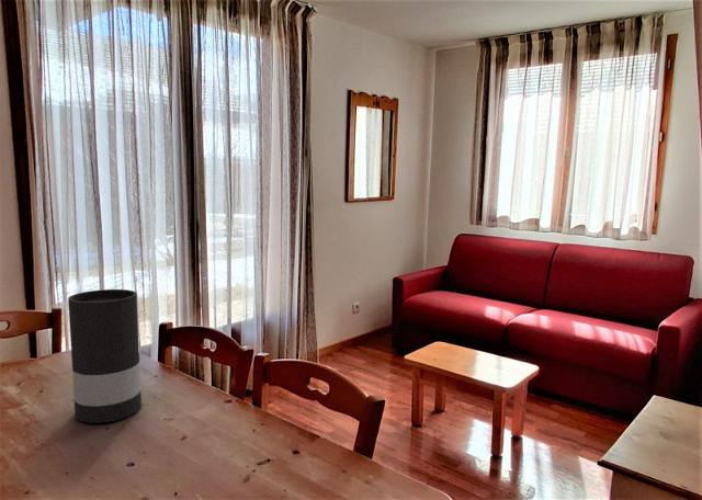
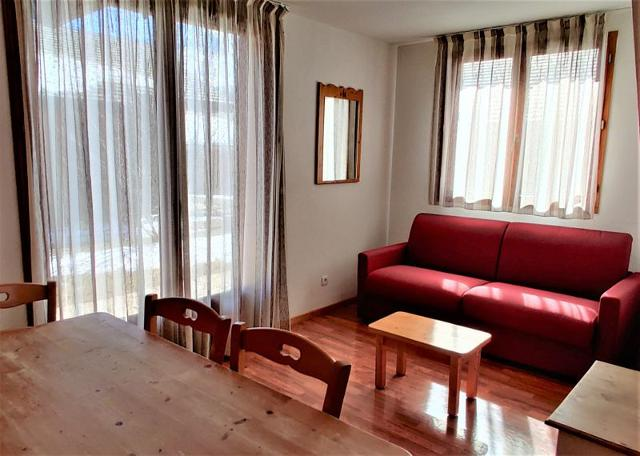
- vase [67,288,143,424]
